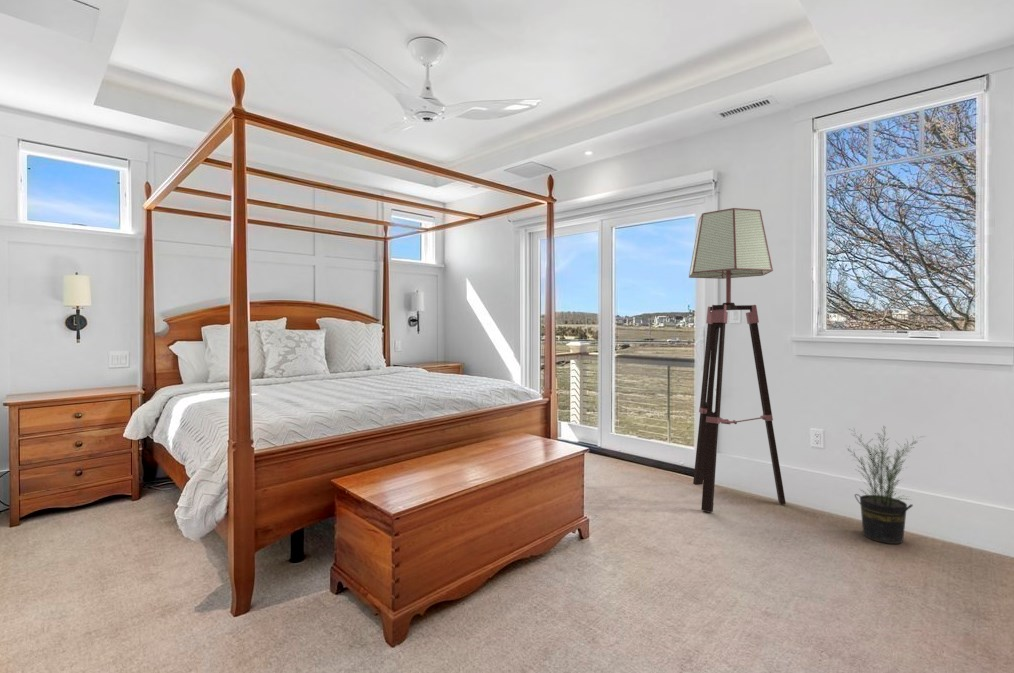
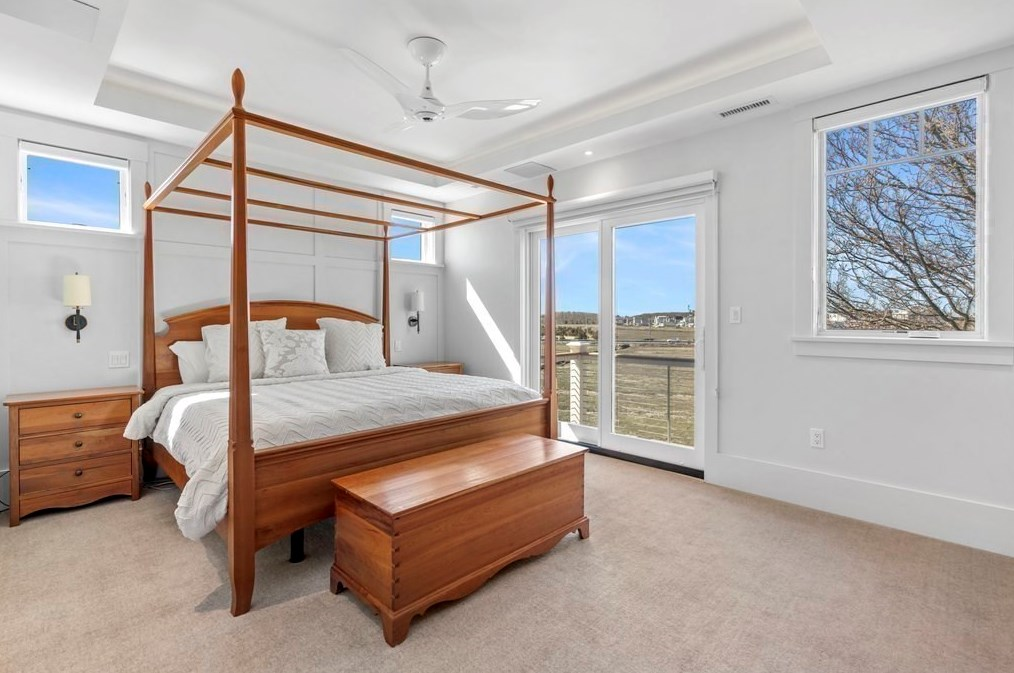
- potted plant [846,424,927,545]
- floor lamp [688,207,787,513]
